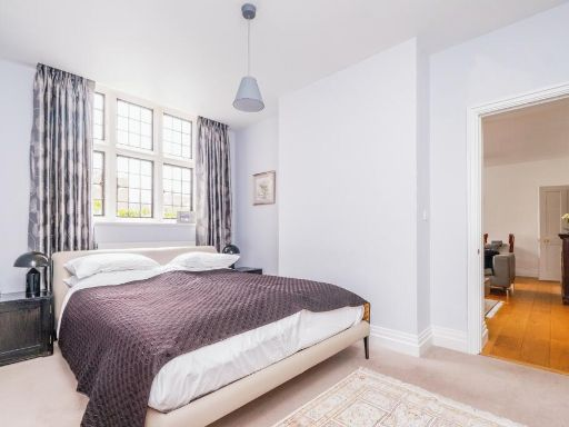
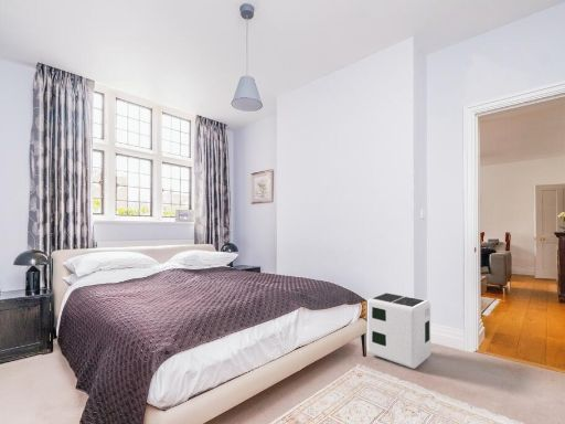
+ air purifier [366,292,431,370]
